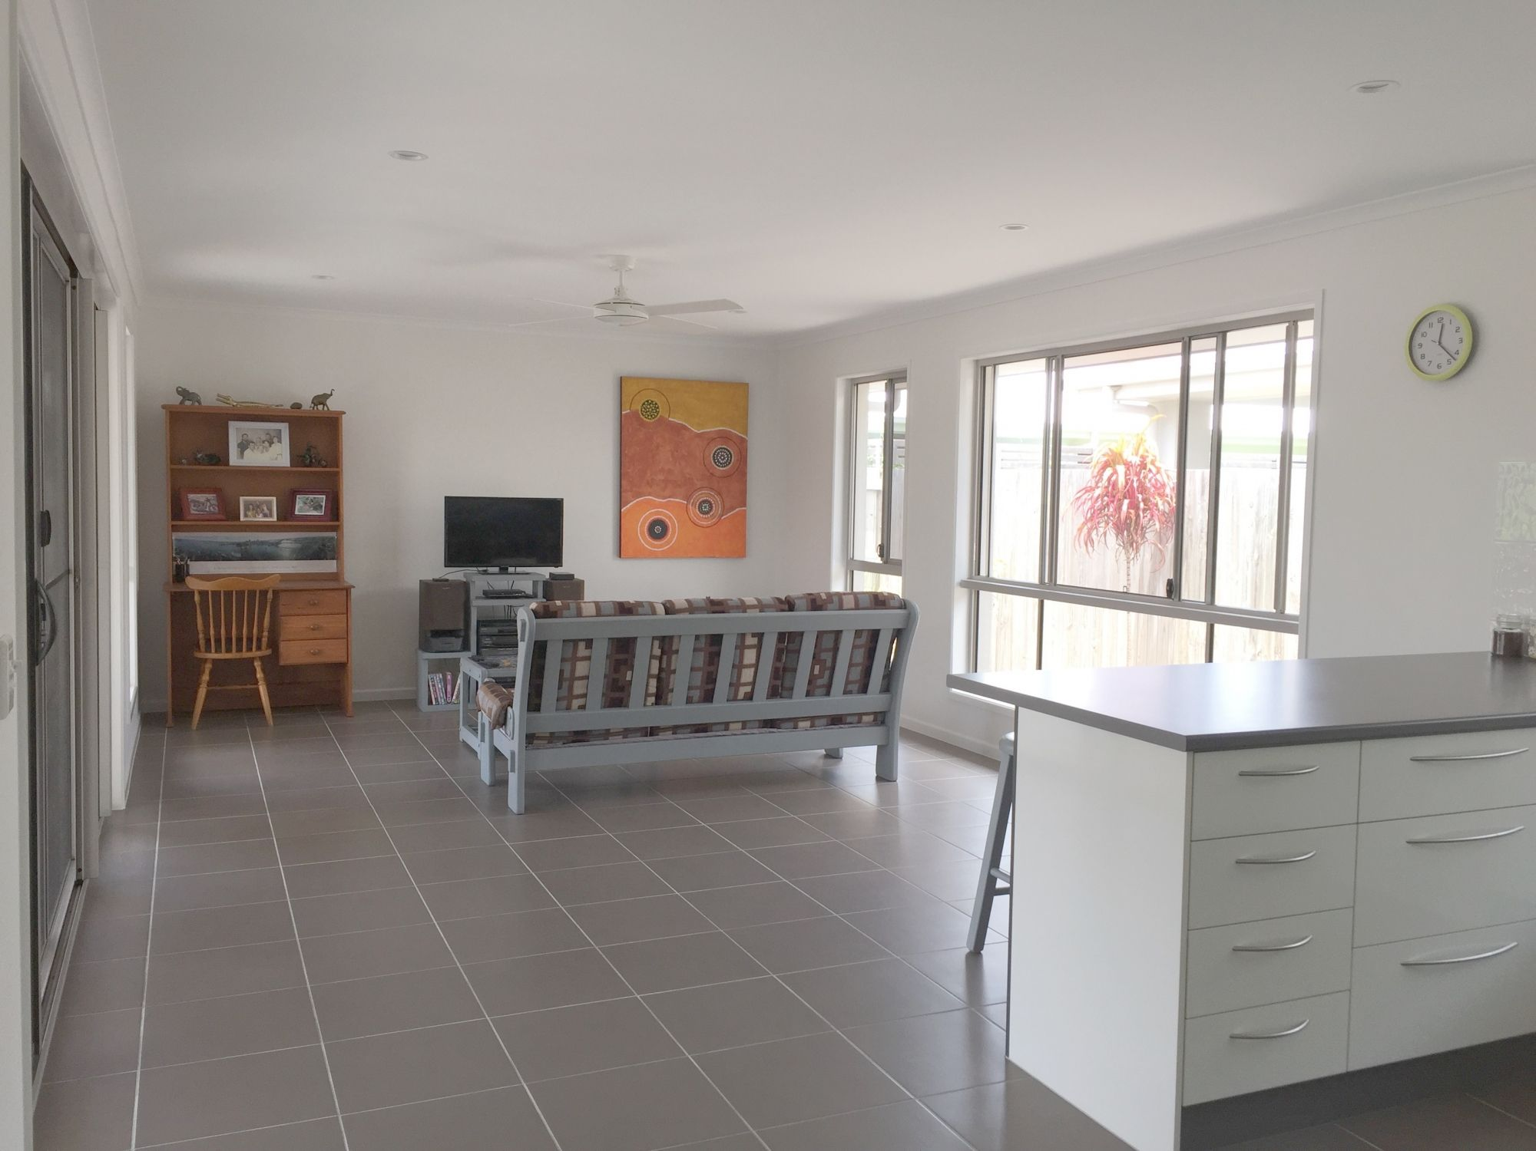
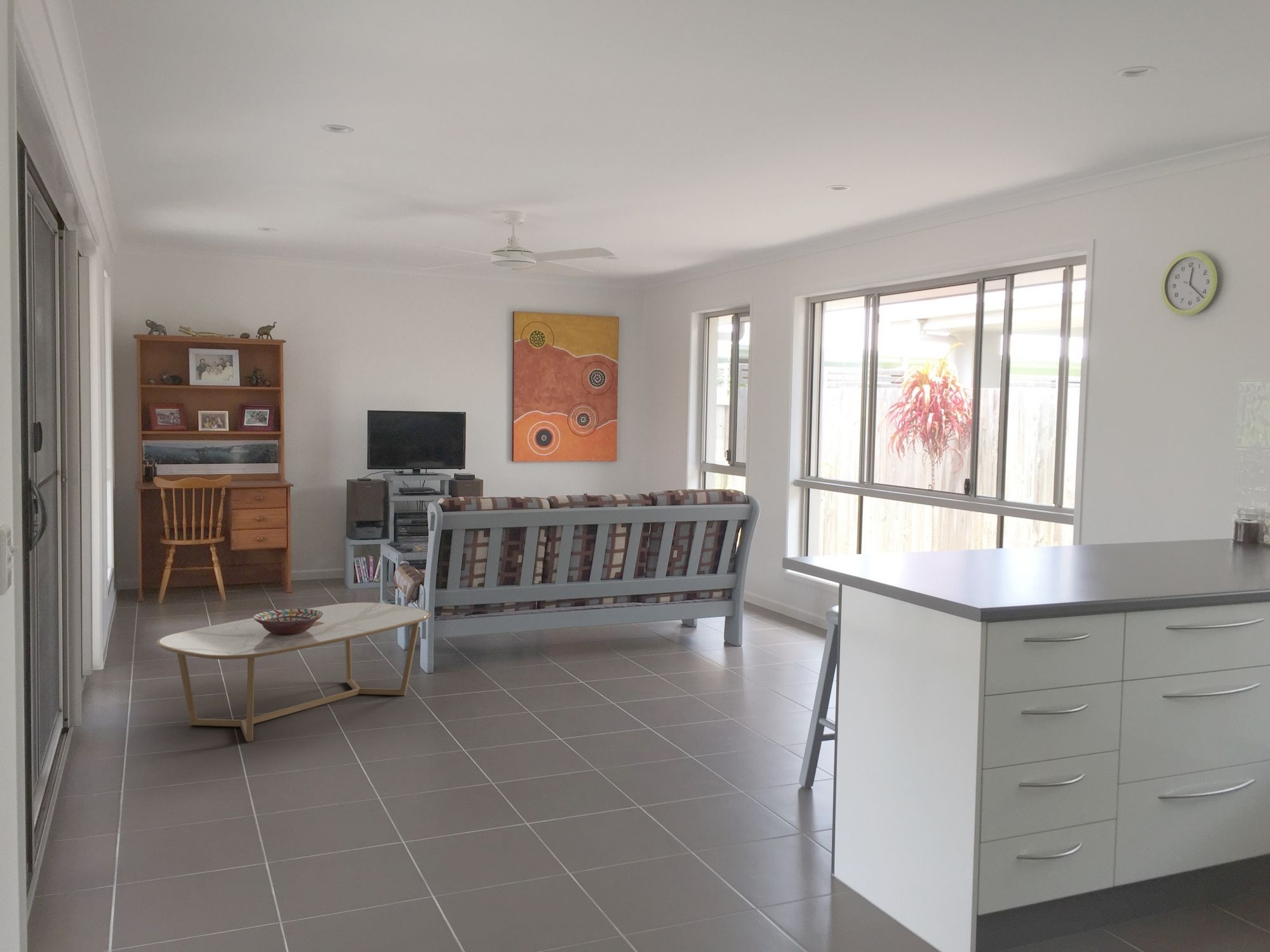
+ decorative bowl [253,608,323,635]
+ coffee table [156,602,432,743]
